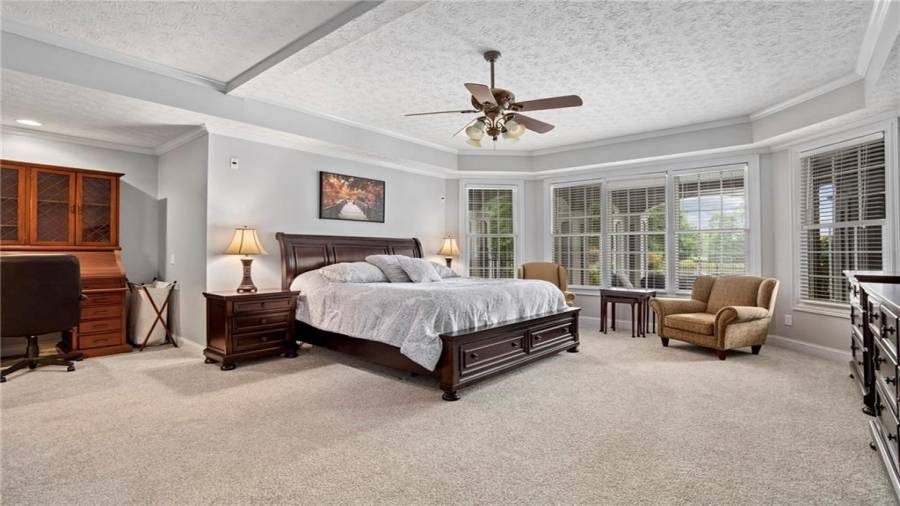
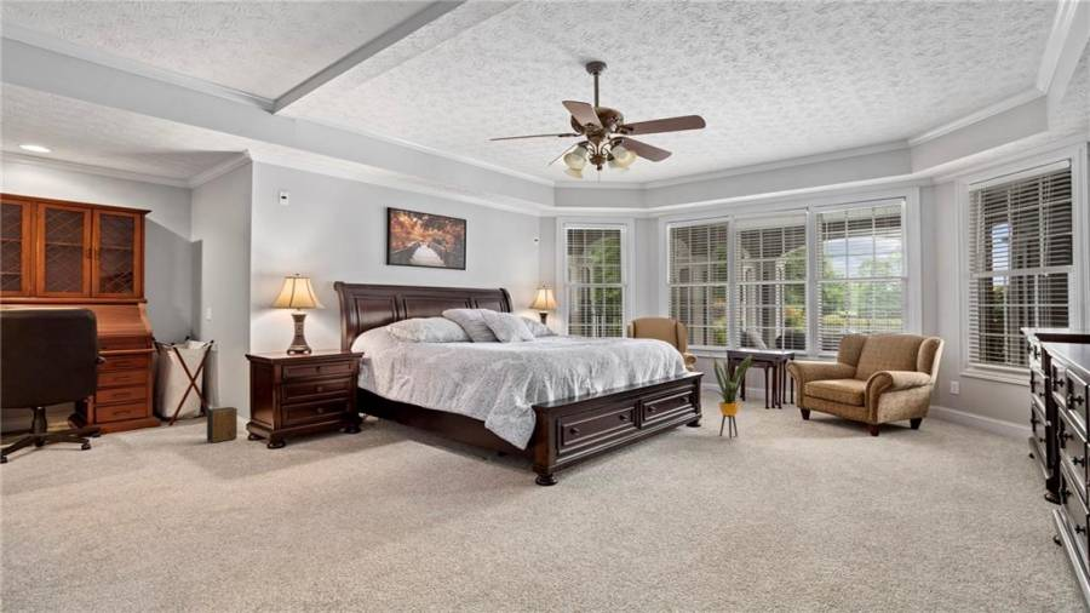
+ speaker [206,406,239,443]
+ house plant [699,348,761,440]
